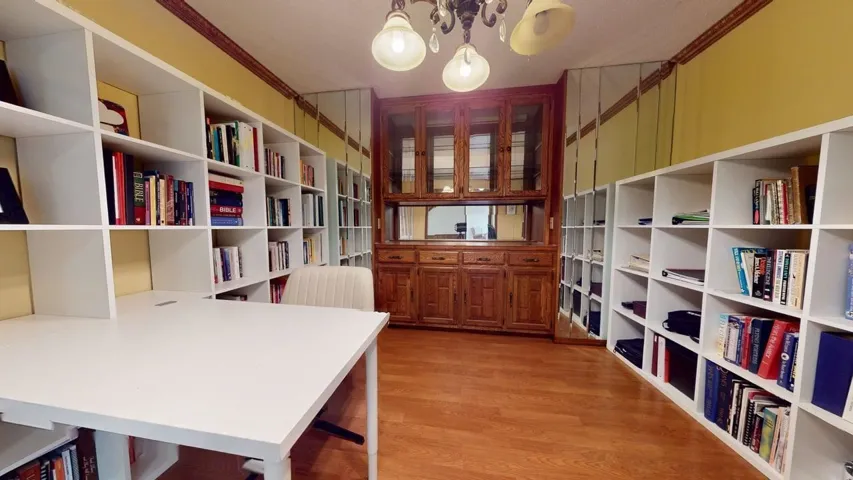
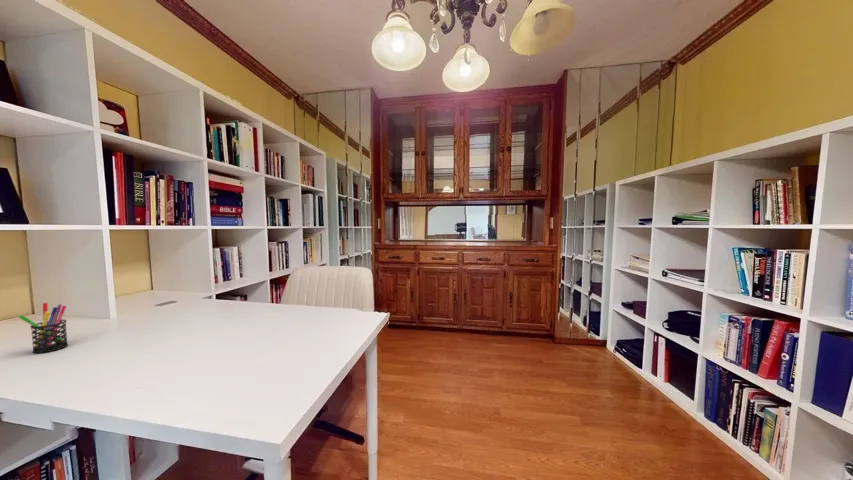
+ pen holder [18,302,69,354]
